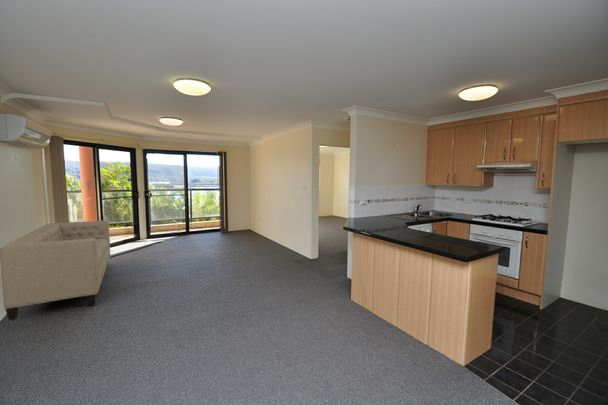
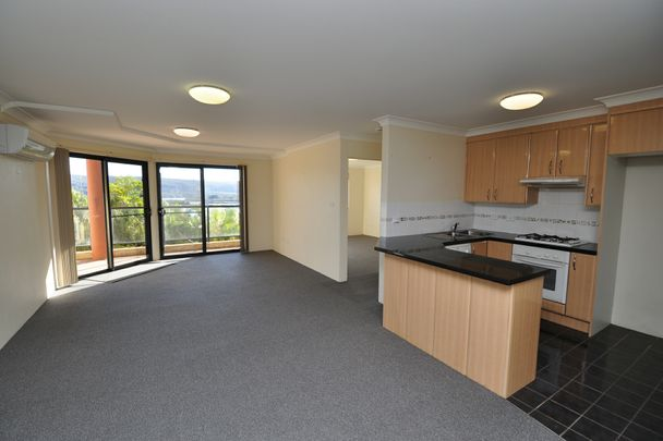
- sofa [0,219,111,321]
